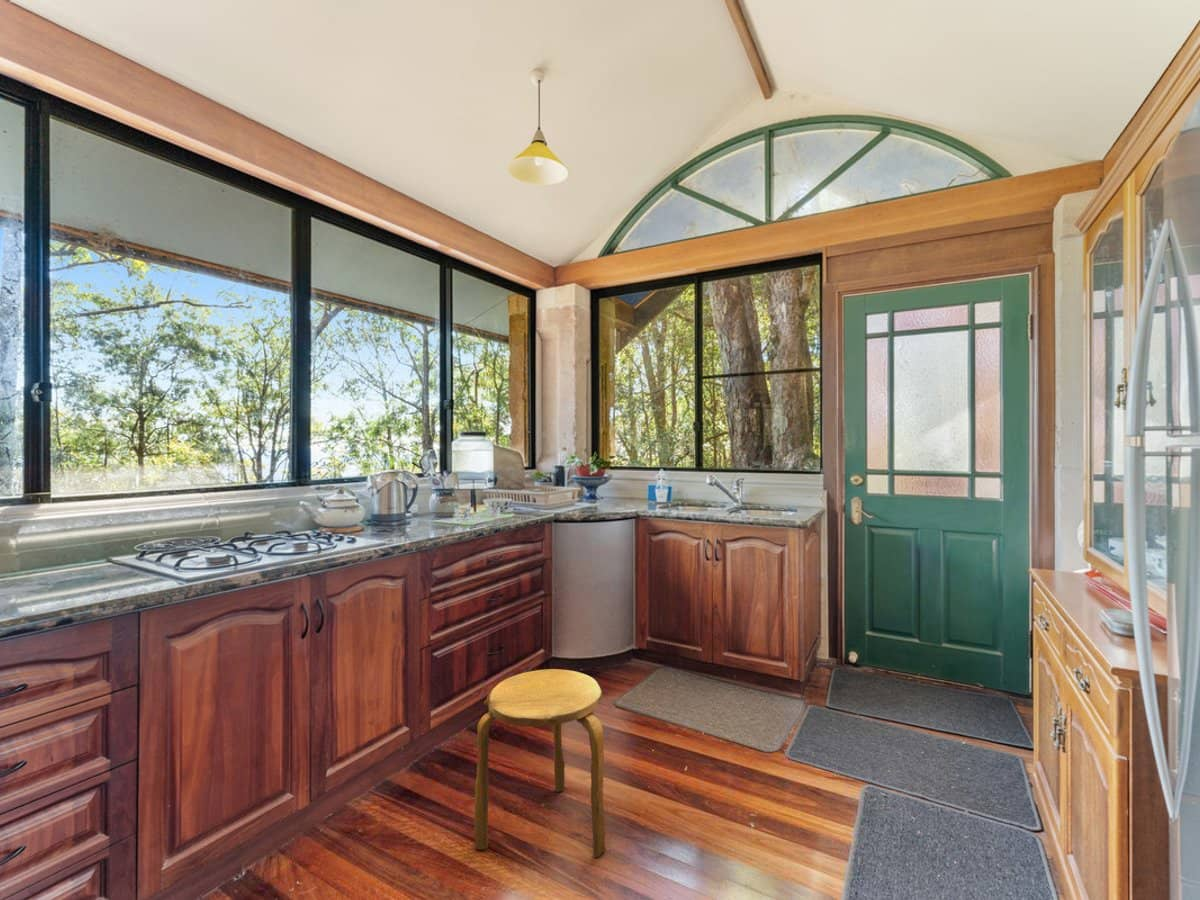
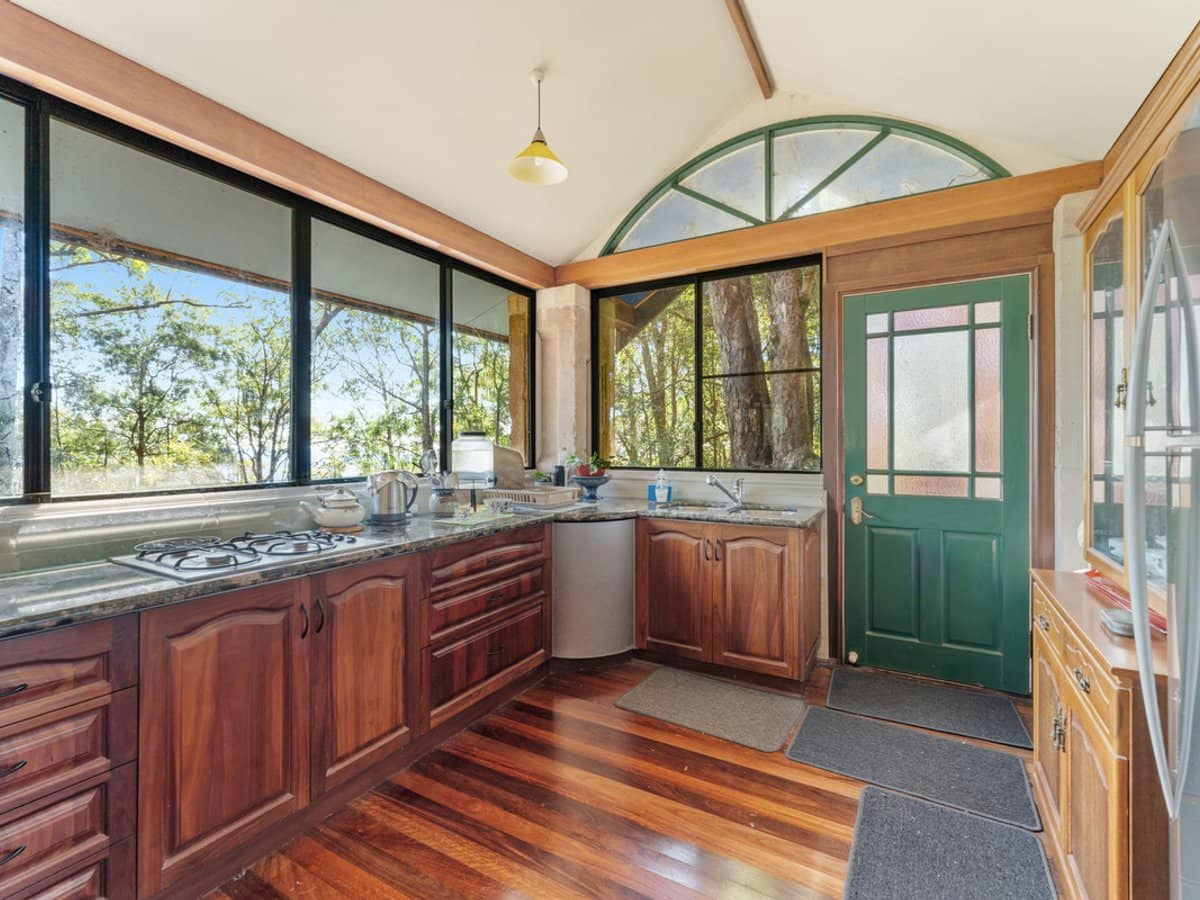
- stool [473,668,606,858]
